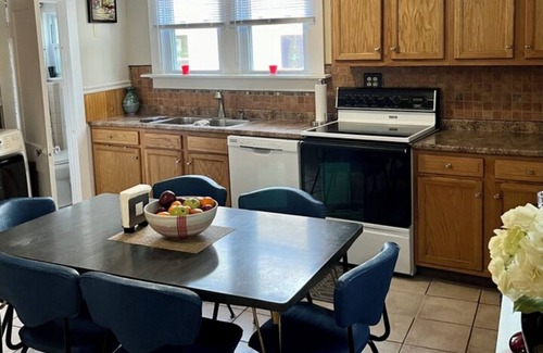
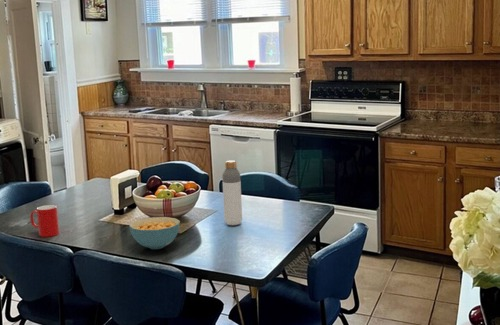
+ bottle [221,159,243,226]
+ cereal bowl [128,216,181,250]
+ cup [30,204,60,238]
